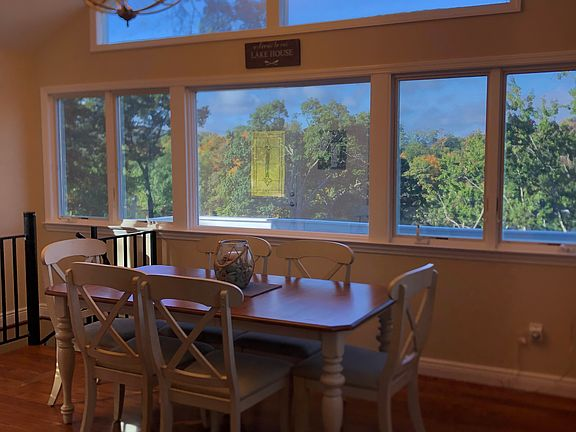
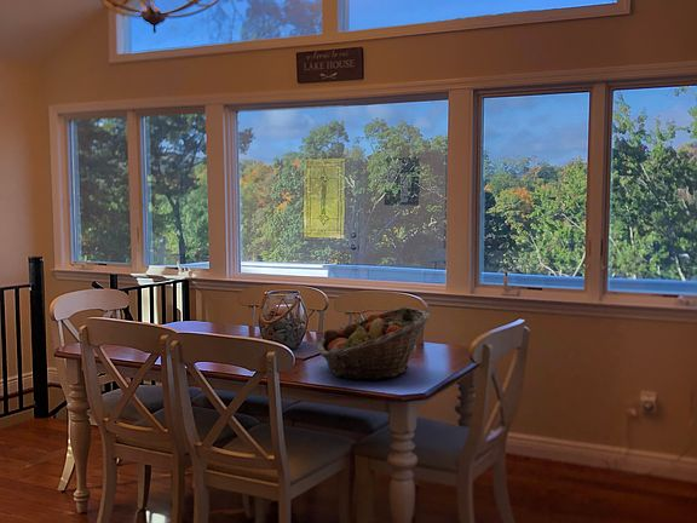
+ fruit basket [317,306,431,381]
